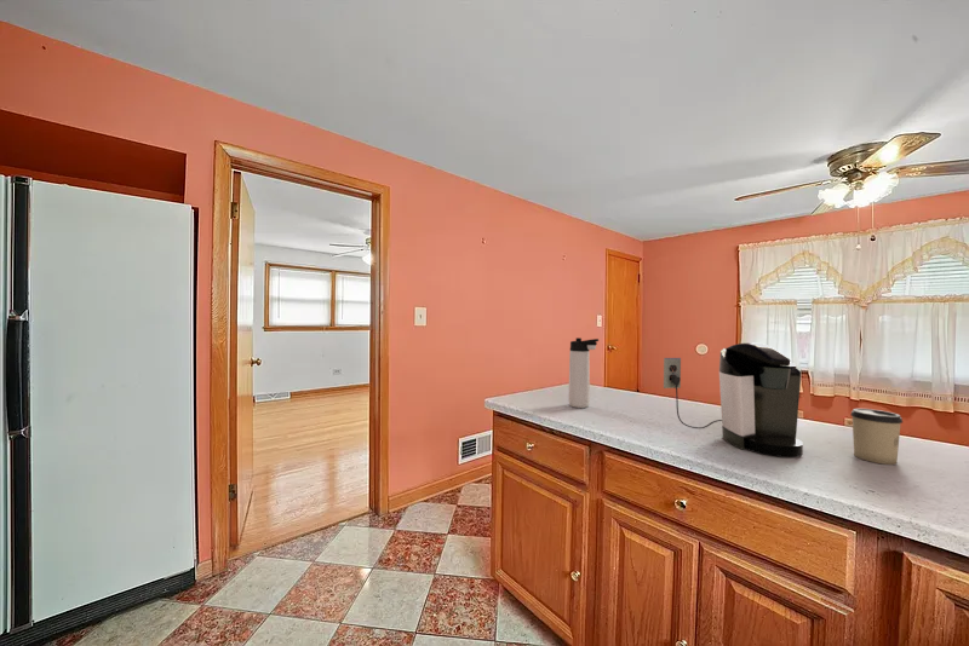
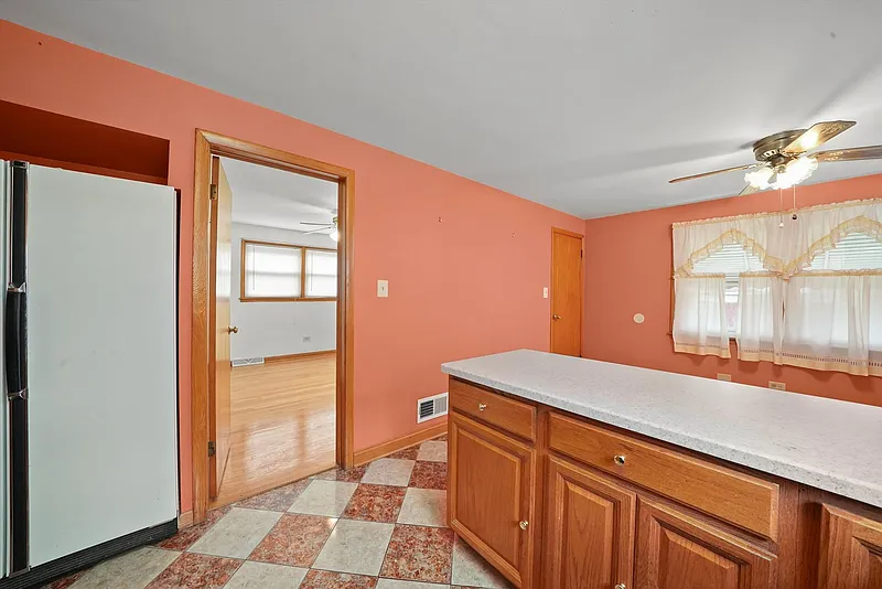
- thermos bottle [567,336,600,409]
- cup [849,408,904,466]
- coffee maker [663,342,804,458]
